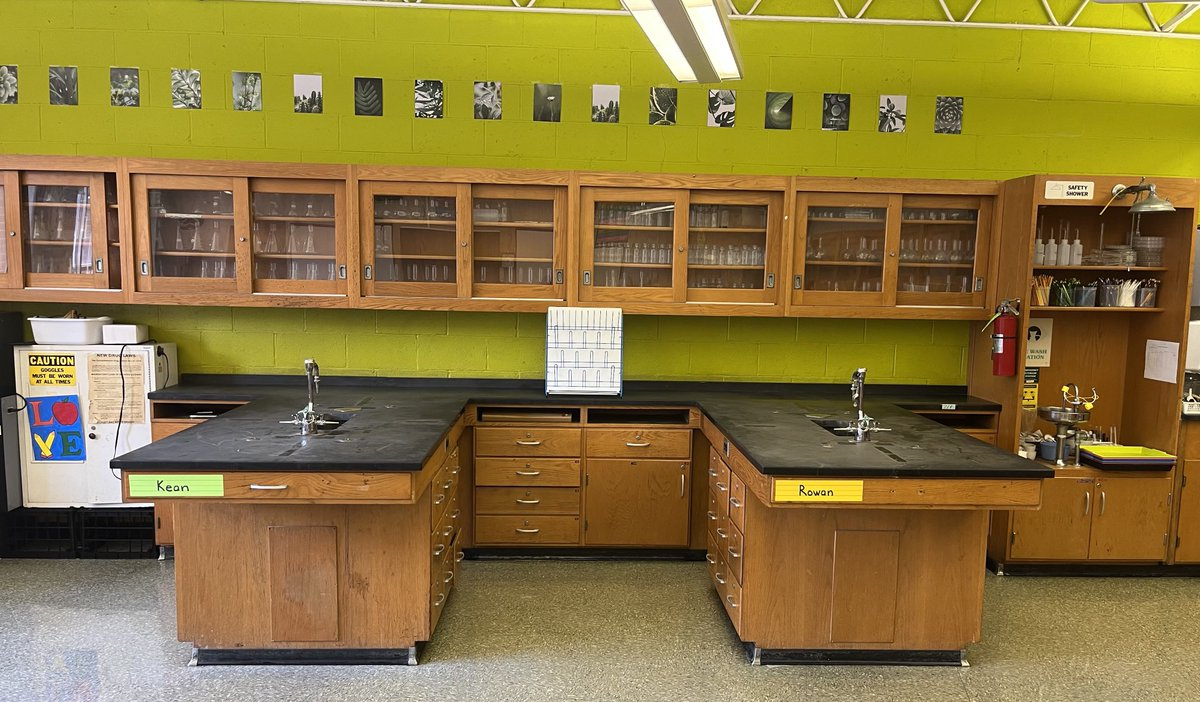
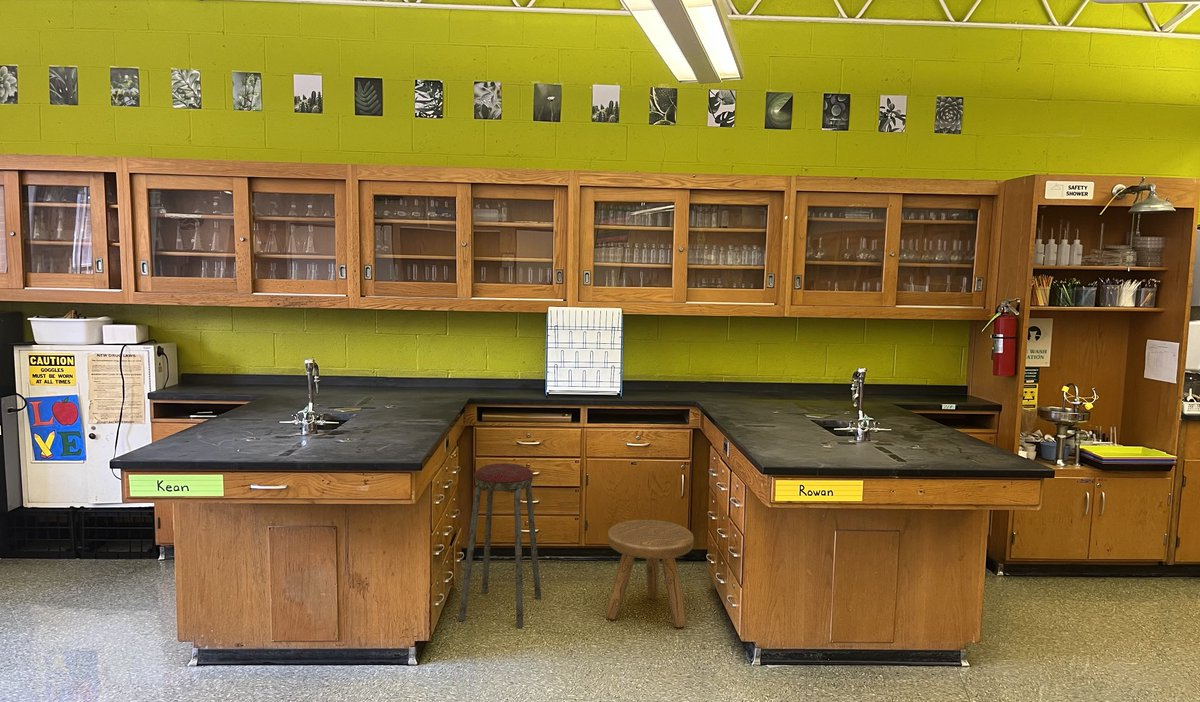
+ stool [605,519,695,628]
+ music stool [458,462,542,629]
